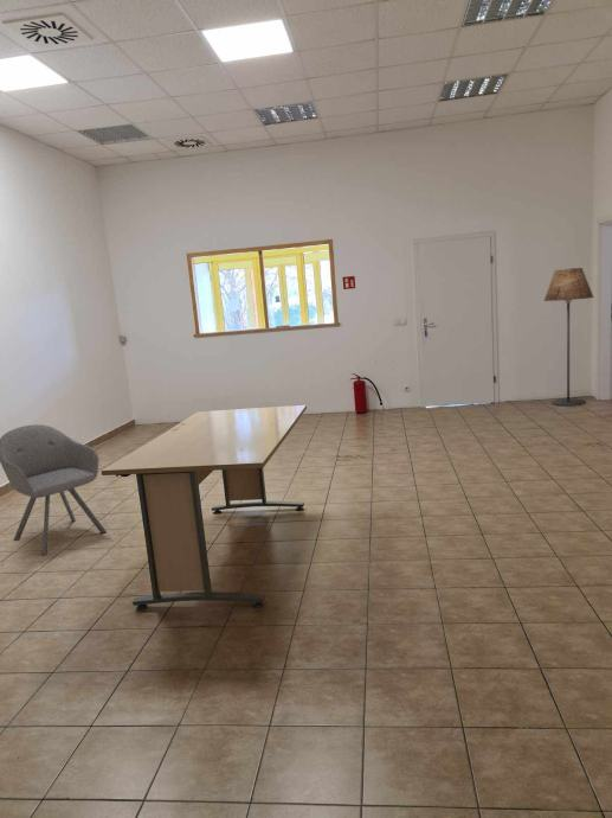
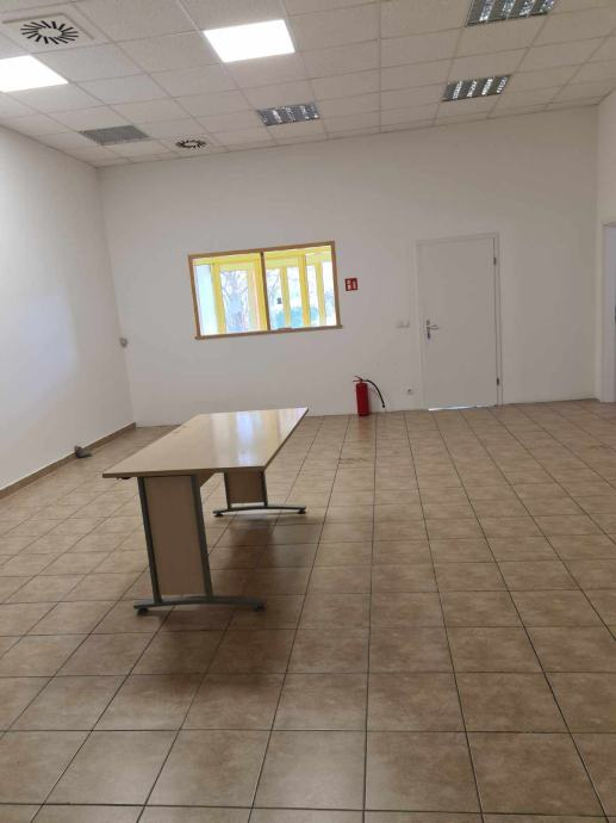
- floor lamp [543,267,594,407]
- chair [0,423,108,557]
